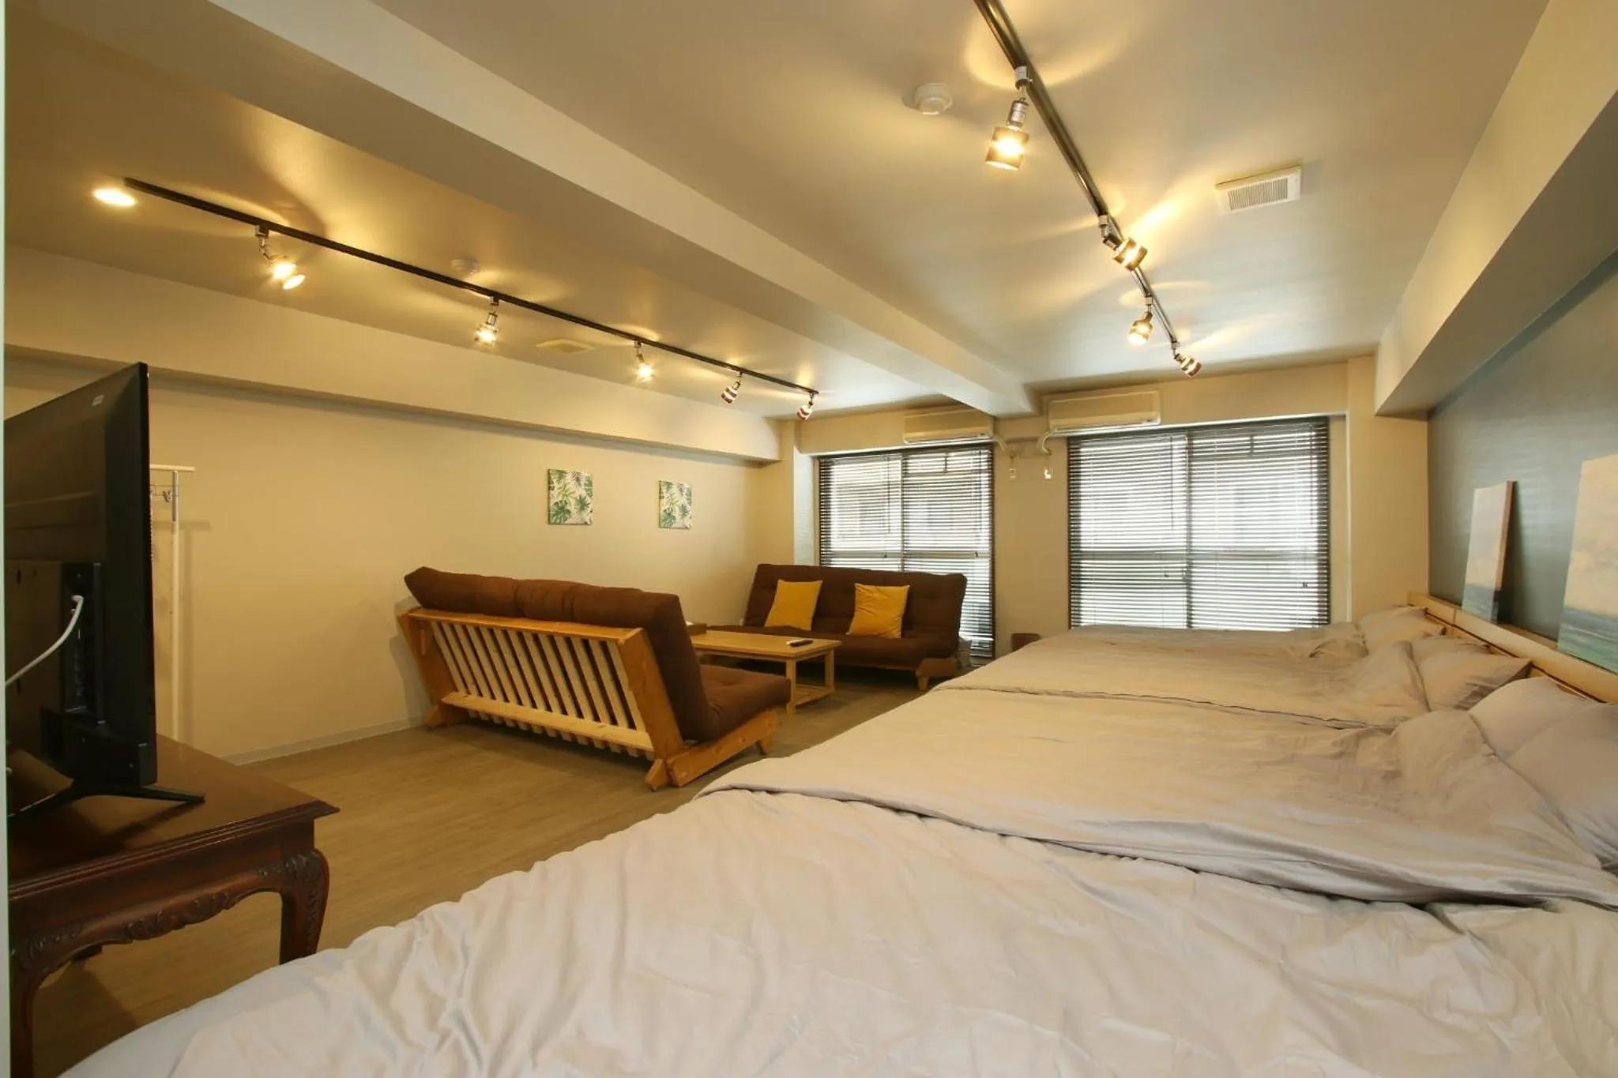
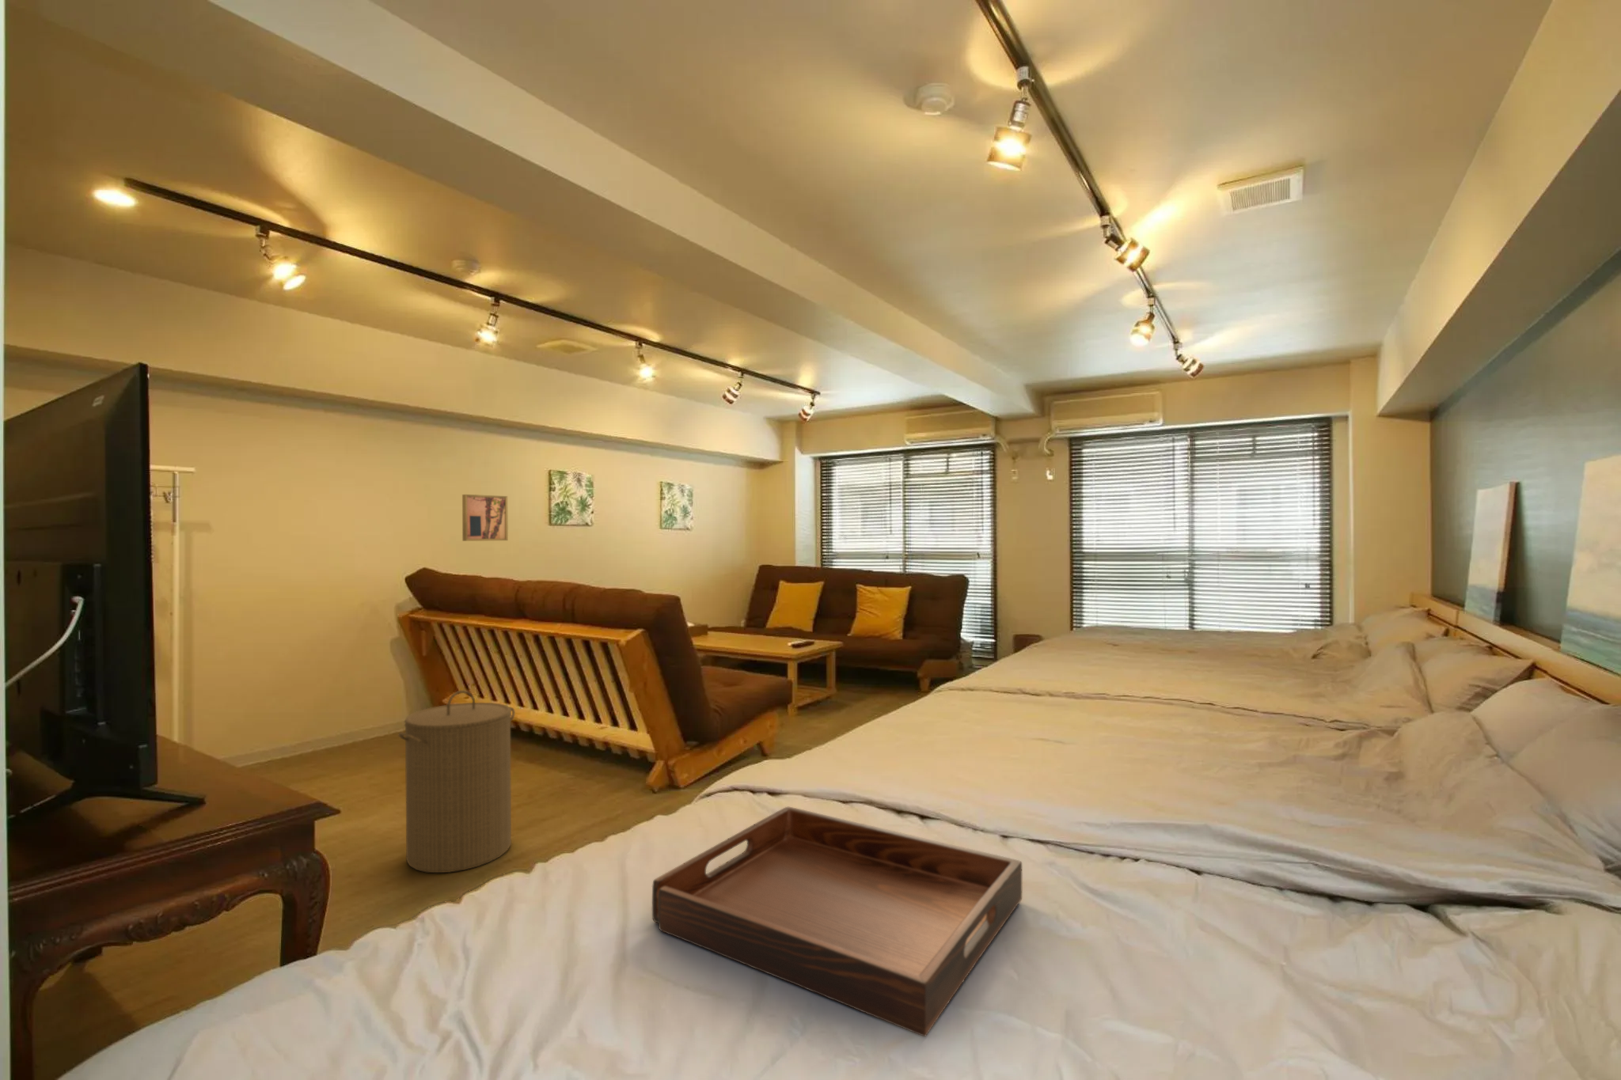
+ laundry hamper [398,689,516,874]
+ serving tray [651,806,1023,1038]
+ wall art [462,494,509,542]
